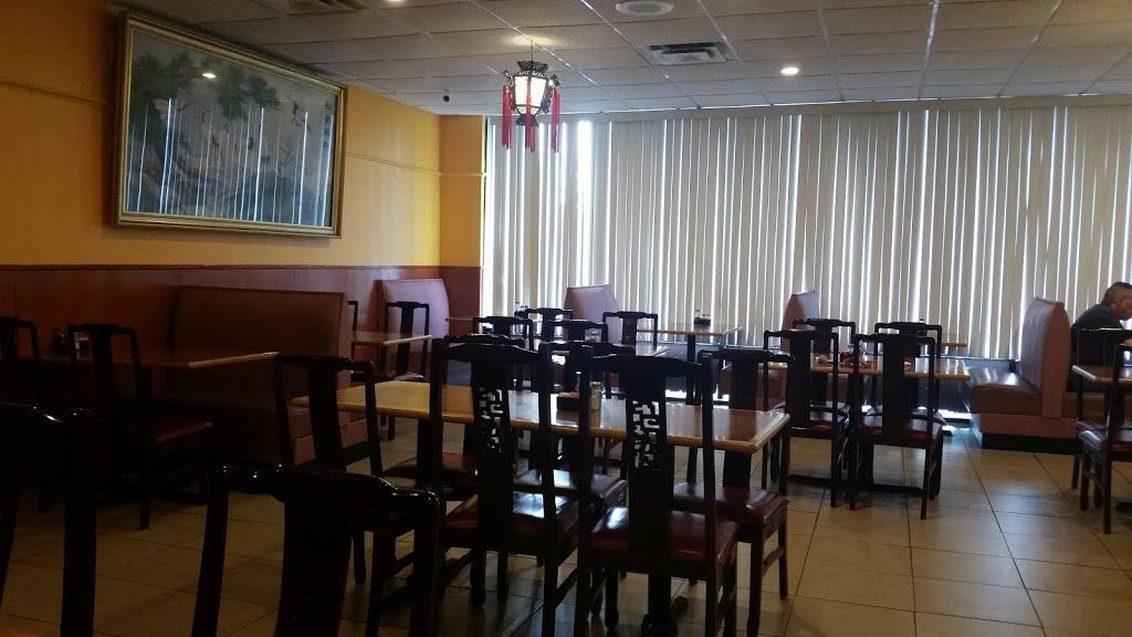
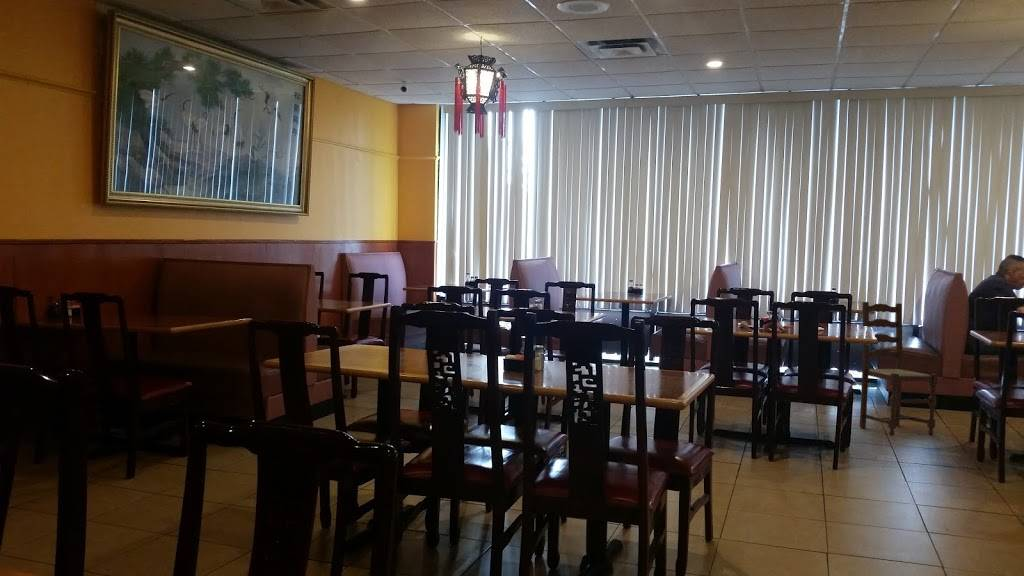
+ dining chair [859,301,939,437]
